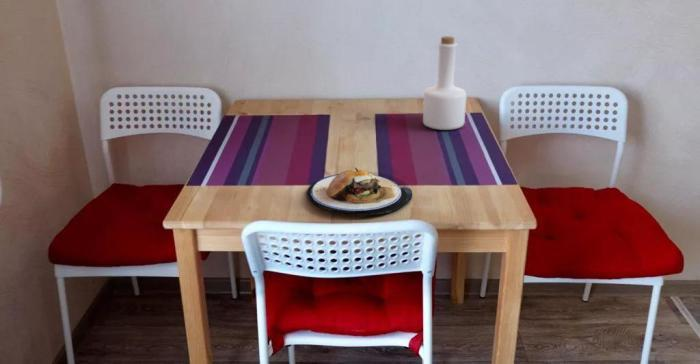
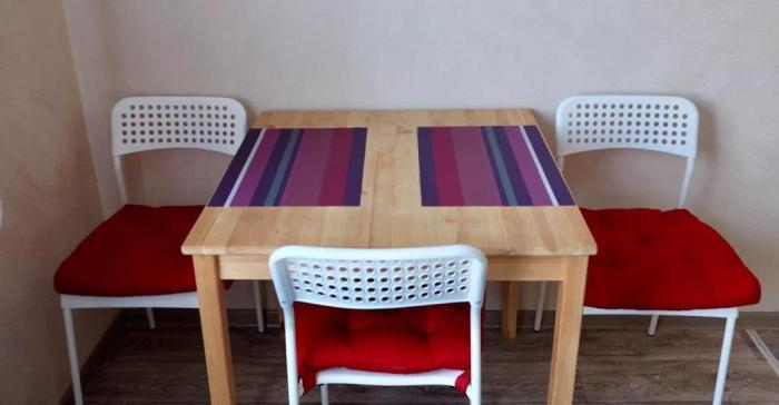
- plate [306,166,413,216]
- bottle [422,35,467,131]
